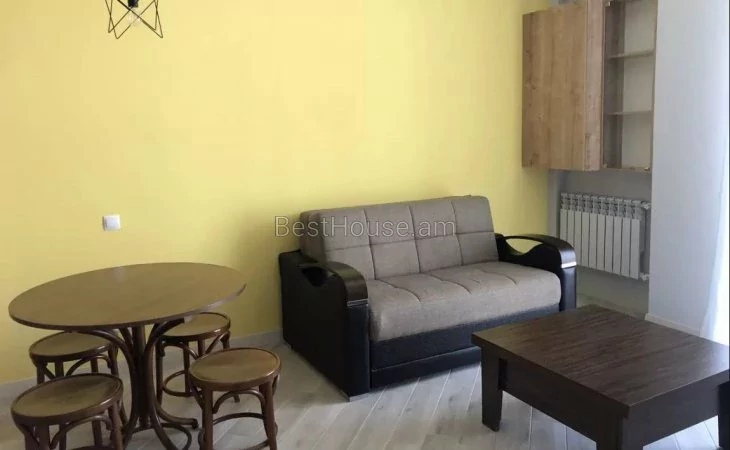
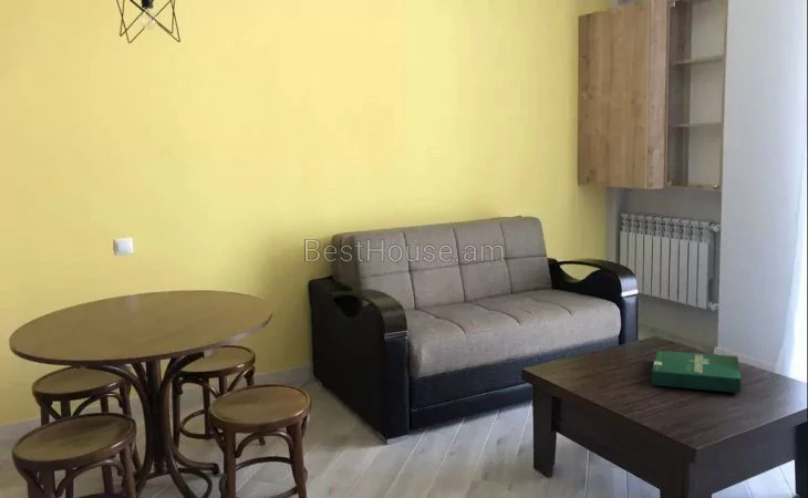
+ pizza box [651,350,742,394]
